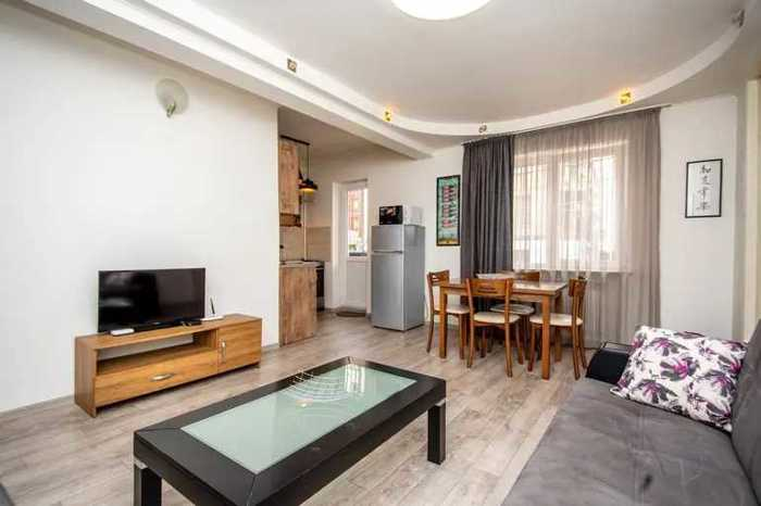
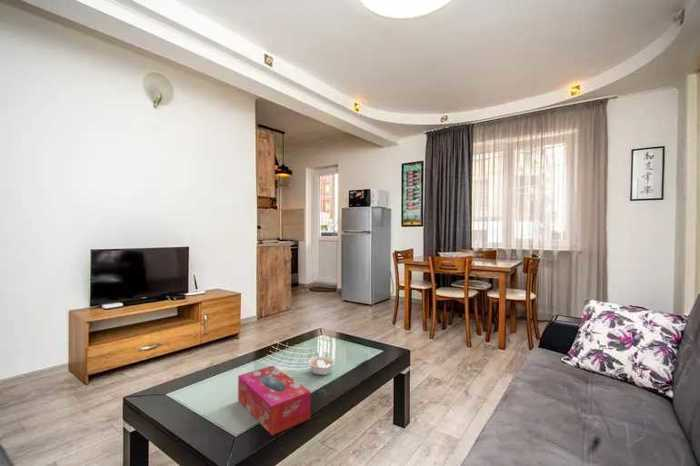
+ legume [307,351,336,376]
+ tissue box [237,365,312,436]
